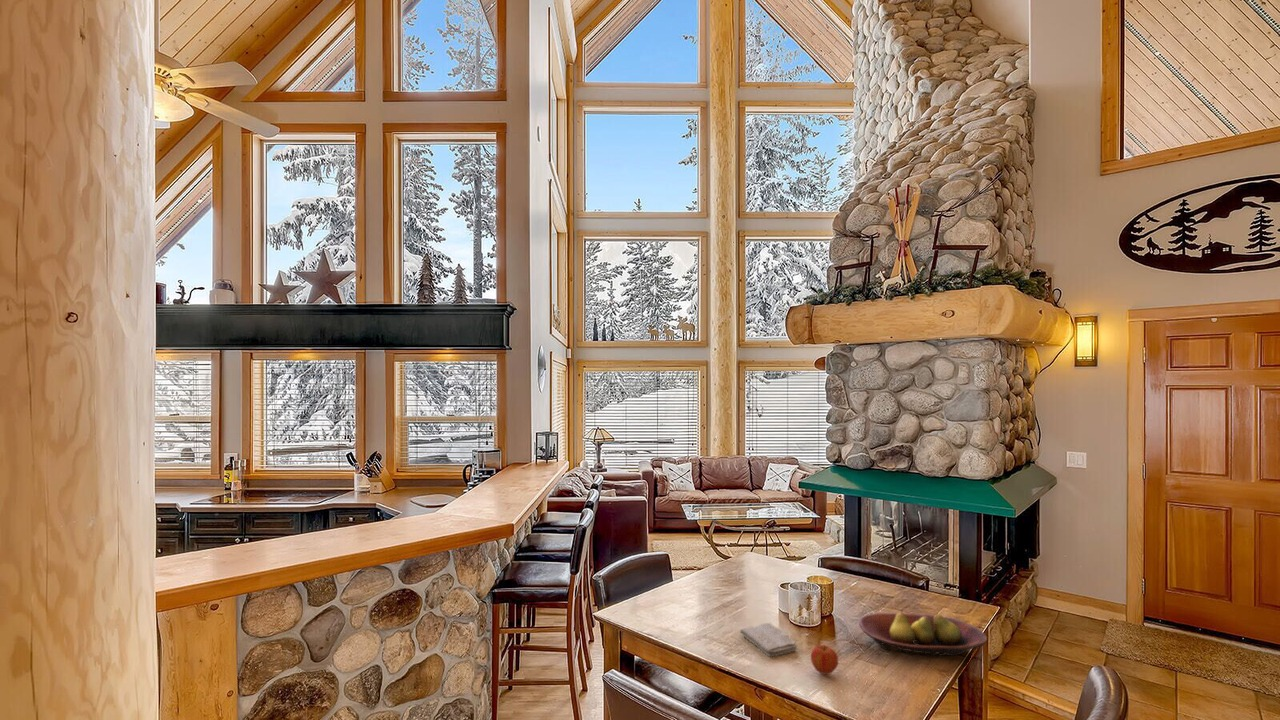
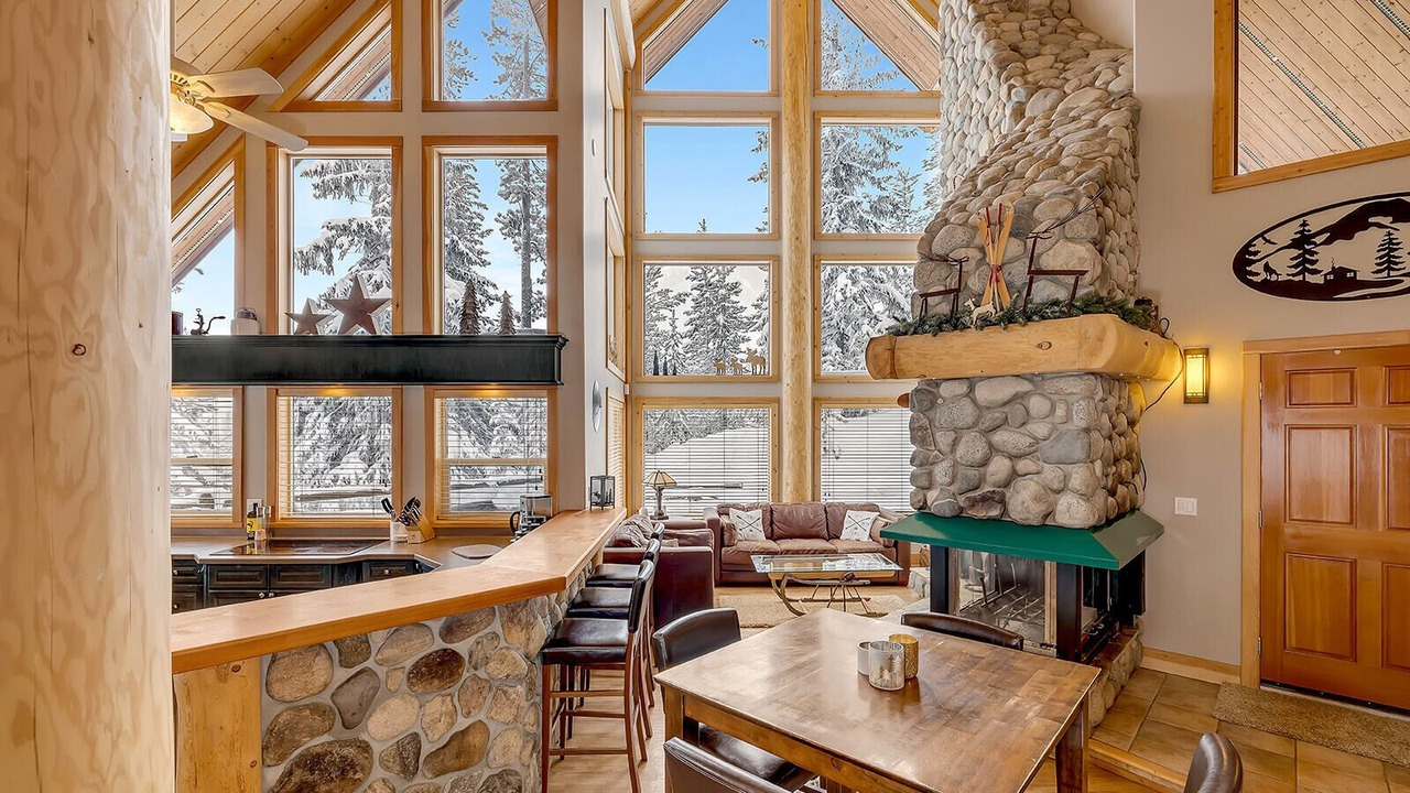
- apple [810,644,839,676]
- fruit bowl [858,611,988,657]
- washcloth [739,622,798,658]
